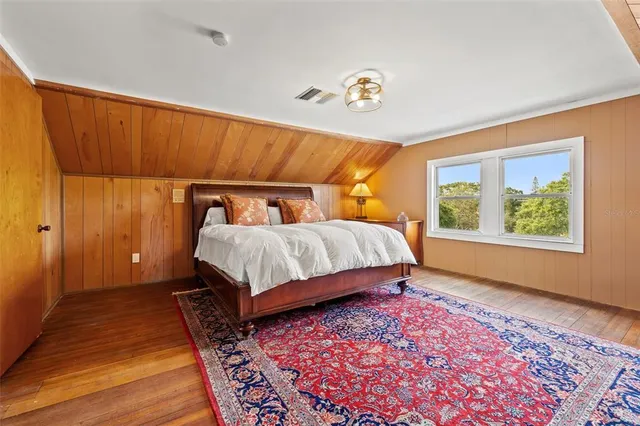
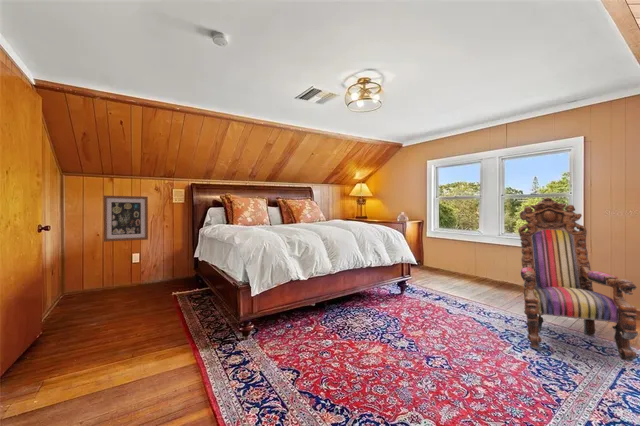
+ wall art [102,195,149,243]
+ armchair [517,197,639,362]
